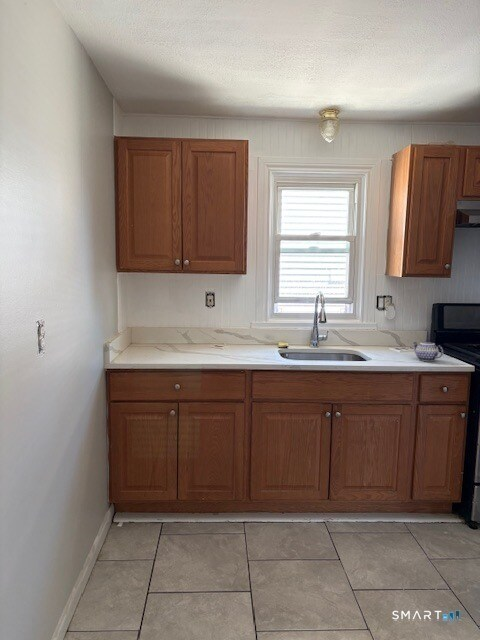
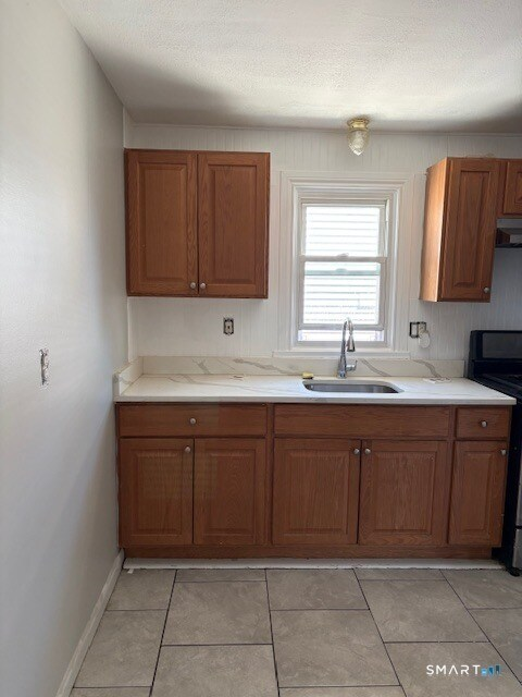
- teapot [412,338,444,362]
